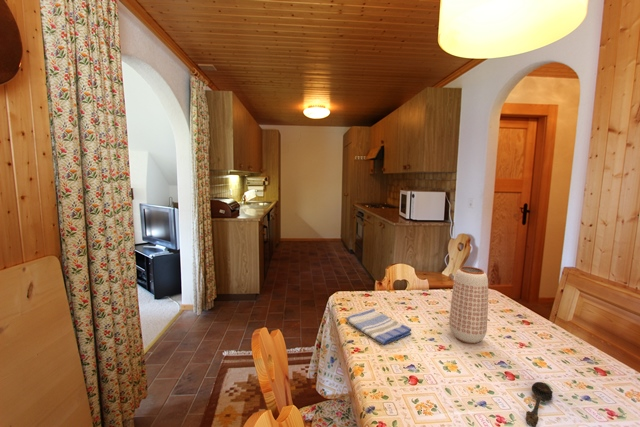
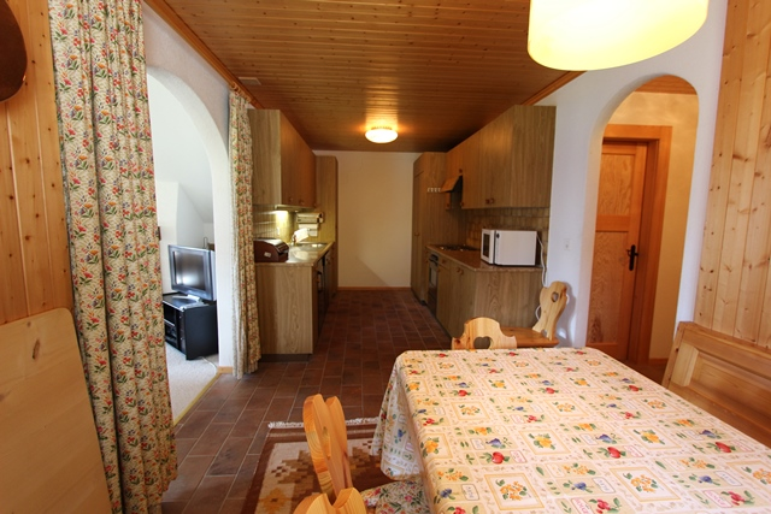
- dish towel [345,308,412,345]
- spoon [525,381,554,427]
- planter [448,266,489,345]
